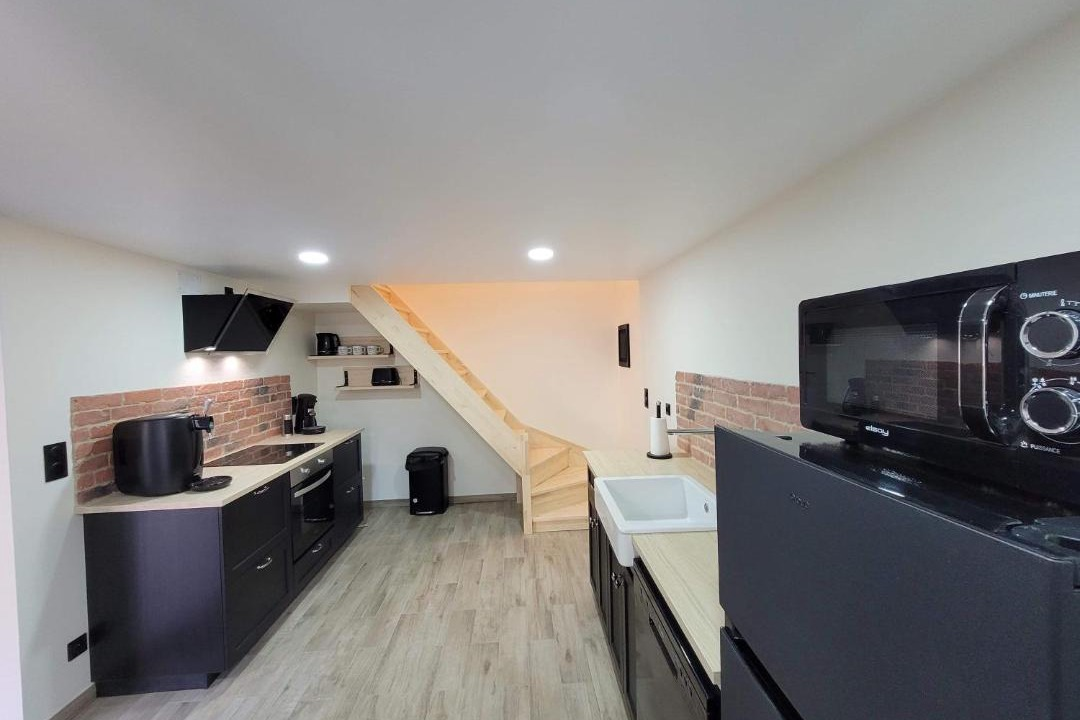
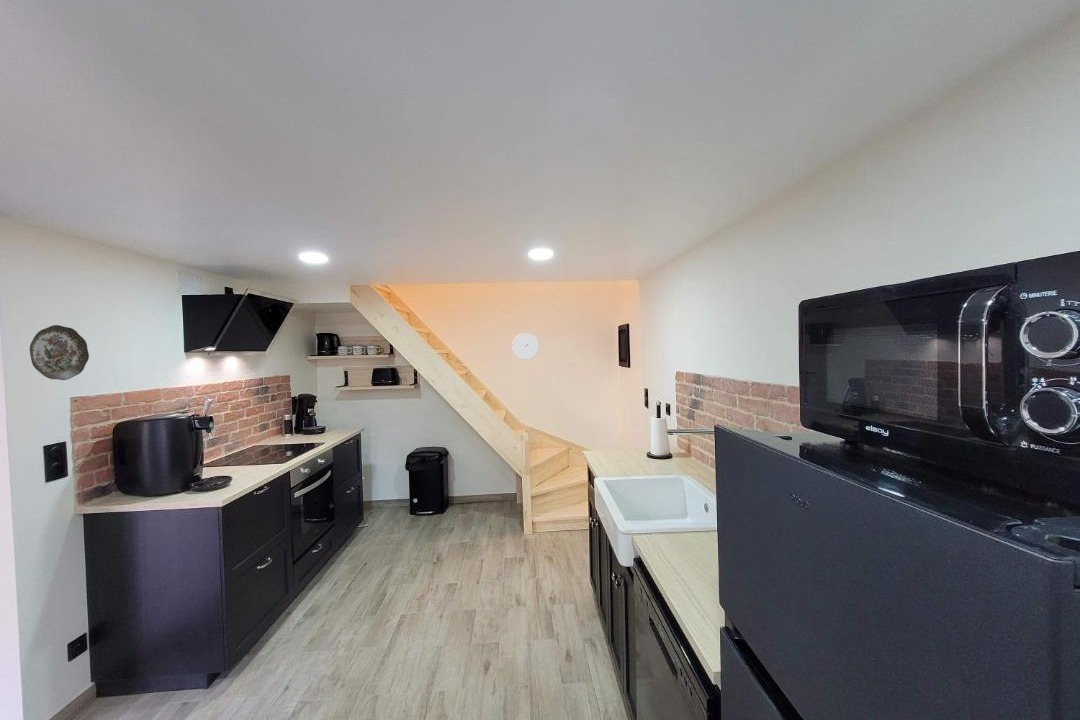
+ decorative plate [29,324,90,381]
+ wall clock [511,332,540,361]
